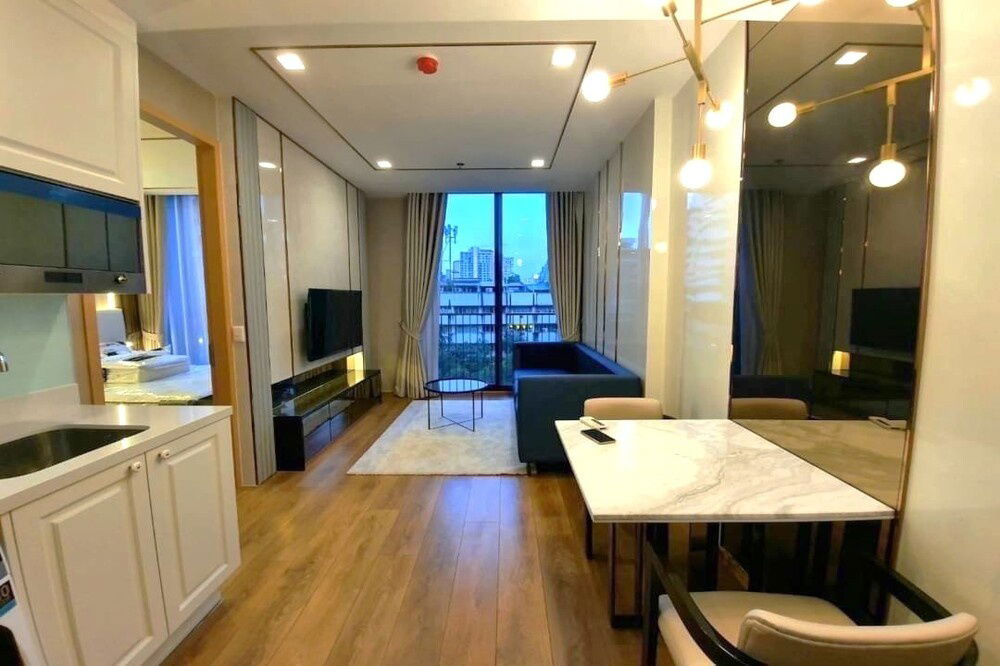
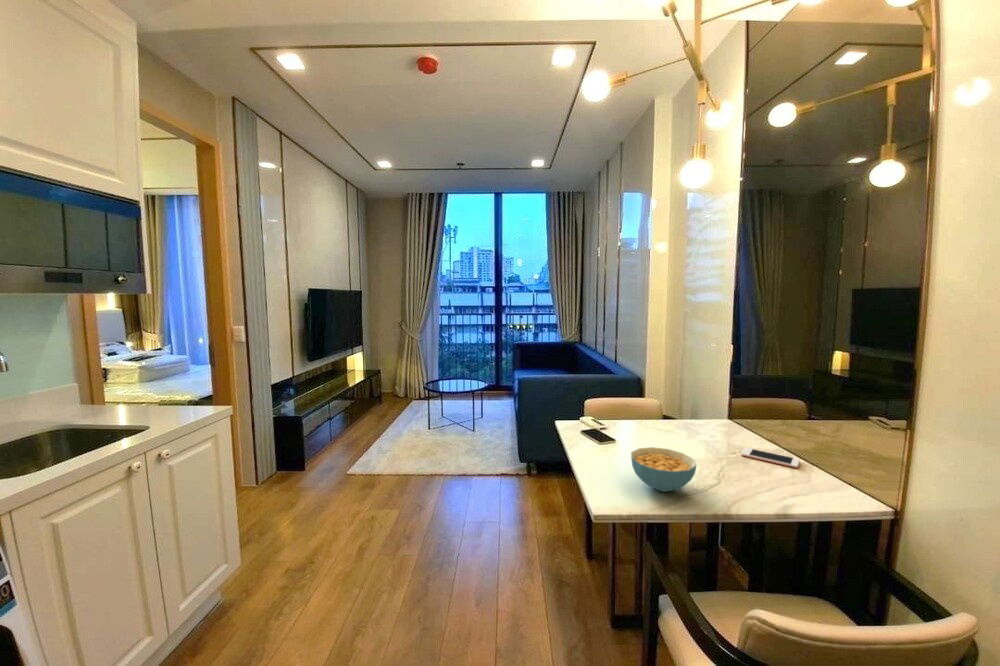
+ cereal bowl [630,446,697,493]
+ cell phone [740,447,801,469]
